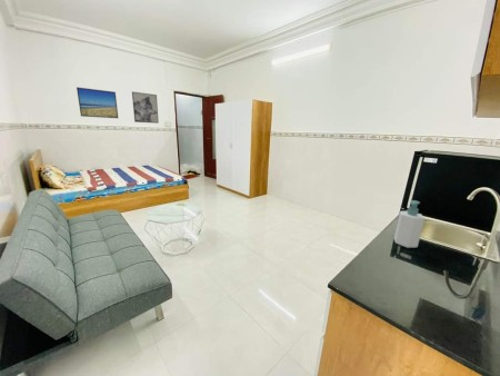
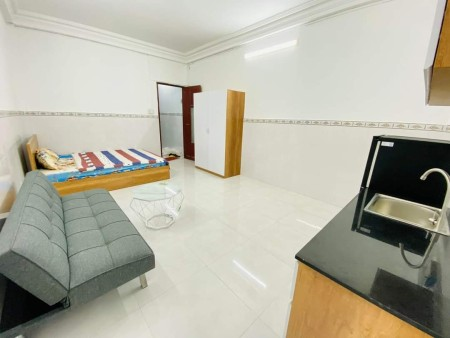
- soap bottle [392,199,426,249]
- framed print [76,86,119,119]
- wall art [131,91,159,125]
